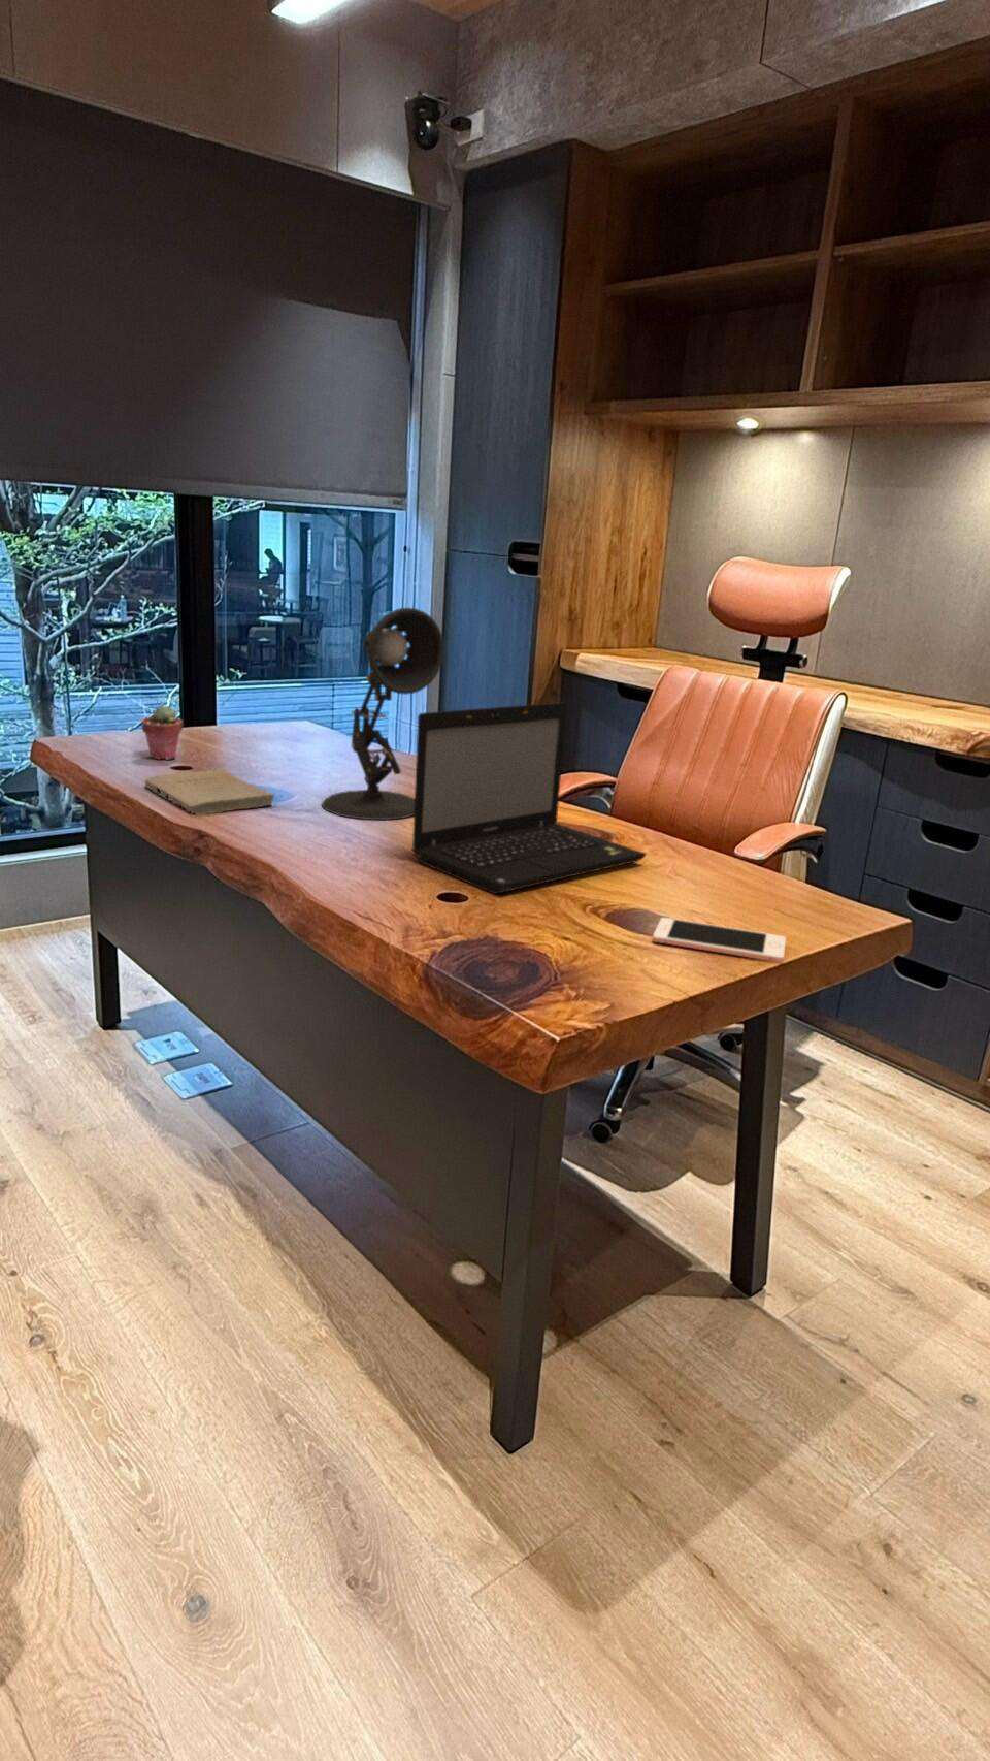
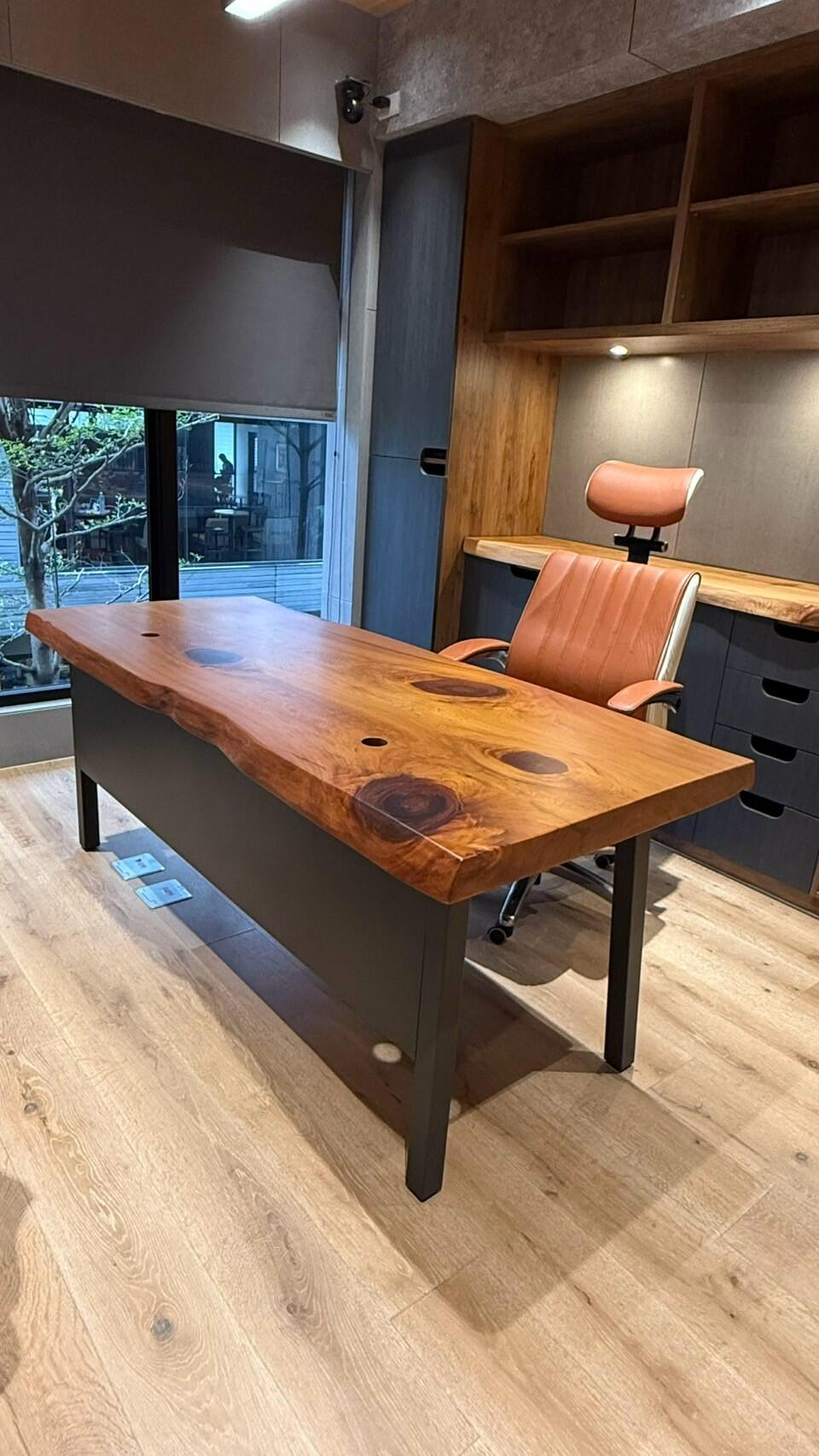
- book [144,768,278,815]
- laptop [411,700,647,895]
- potted succulent [140,704,184,761]
- desk lamp [320,606,446,820]
- cell phone [652,917,787,963]
